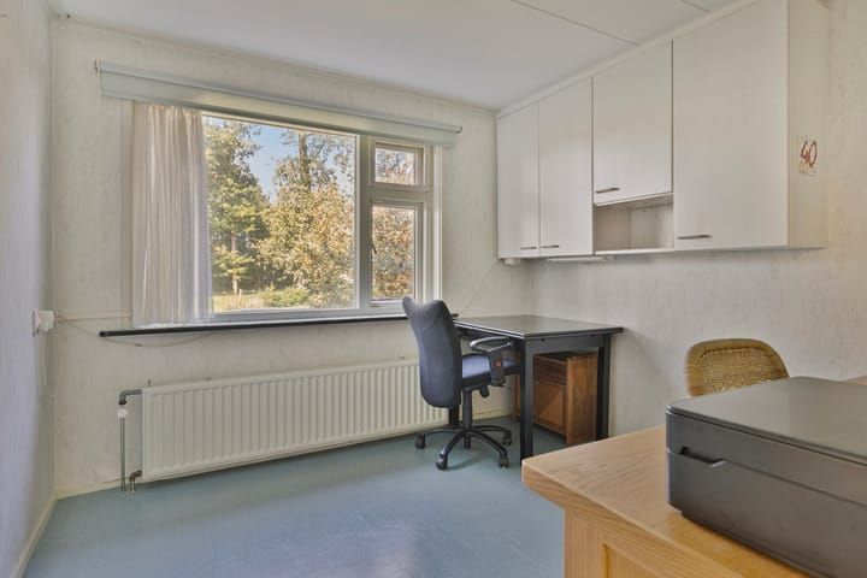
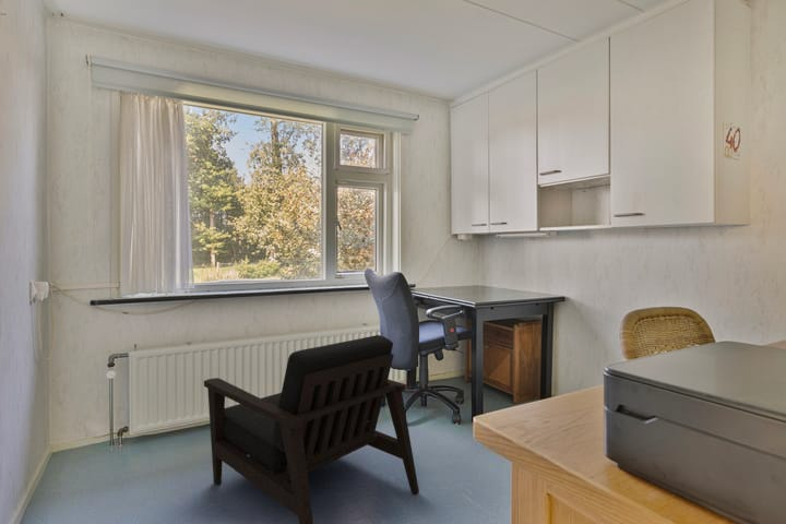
+ armchair [203,334,420,524]
